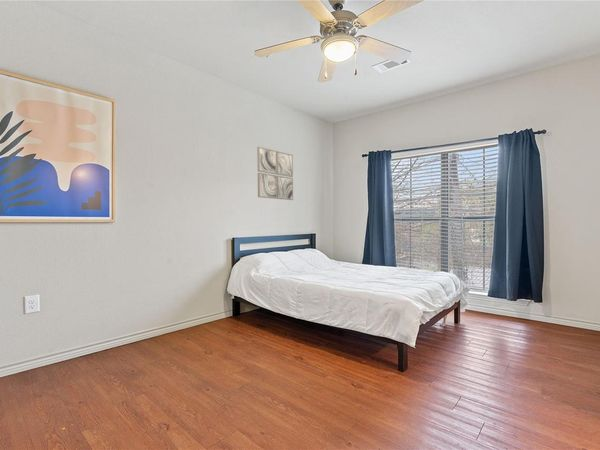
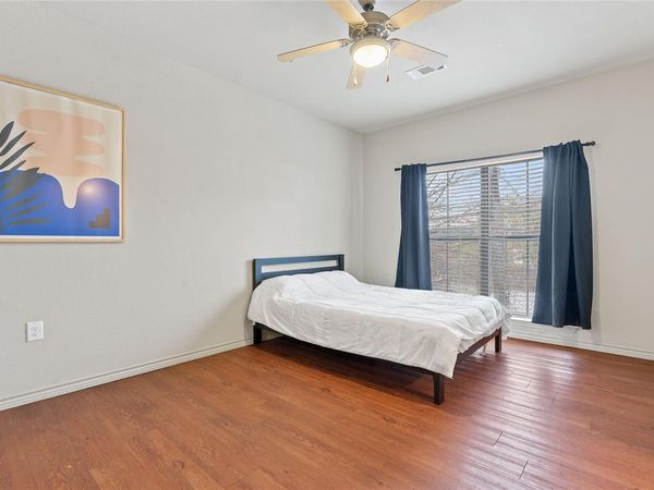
- wall art [256,146,294,201]
